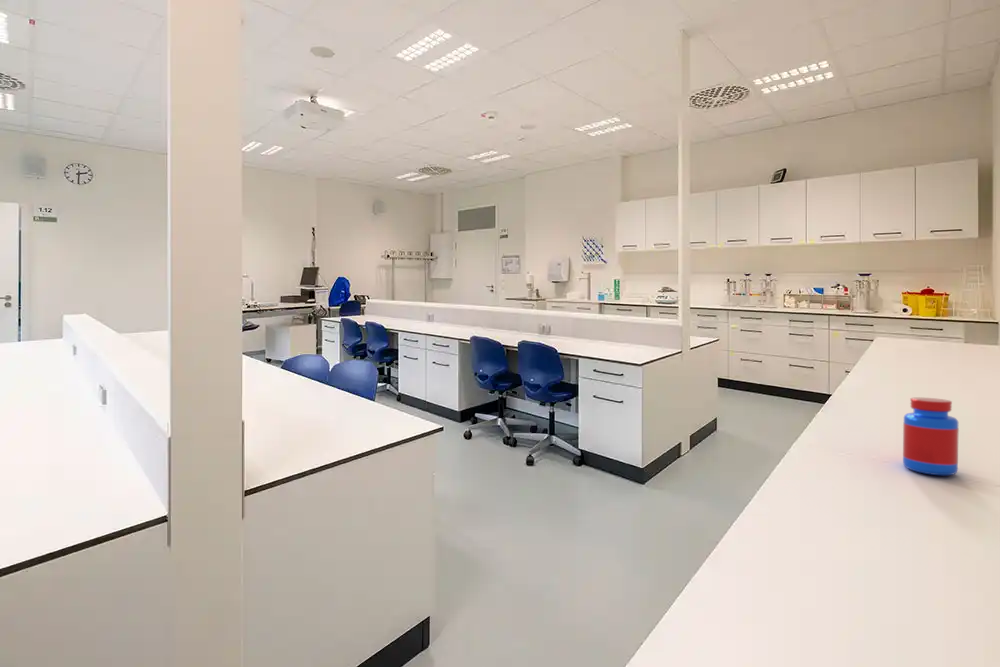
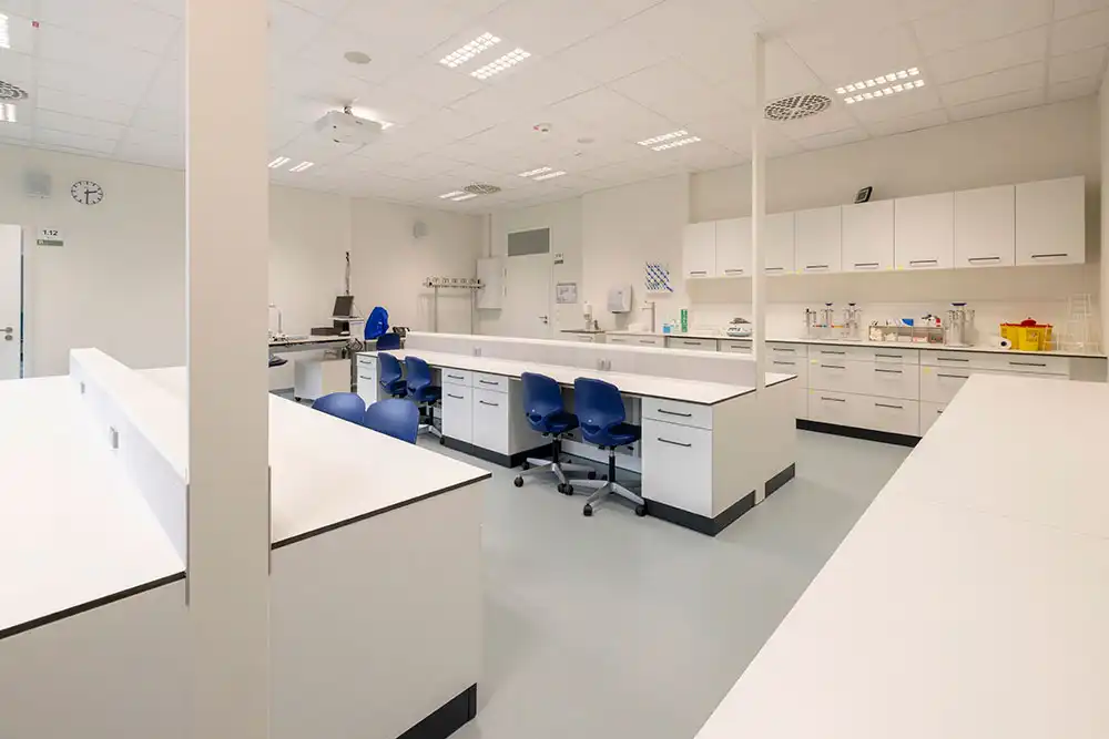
- jar [902,397,960,476]
